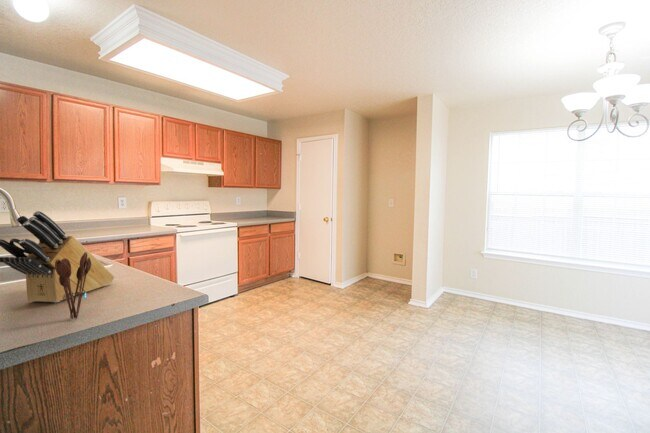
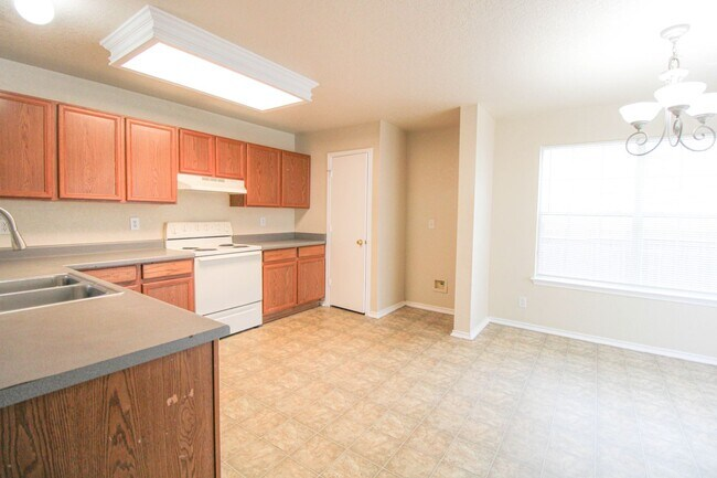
- utensil holder [55,252,91,320]
- knife block [0,210,115,303]
